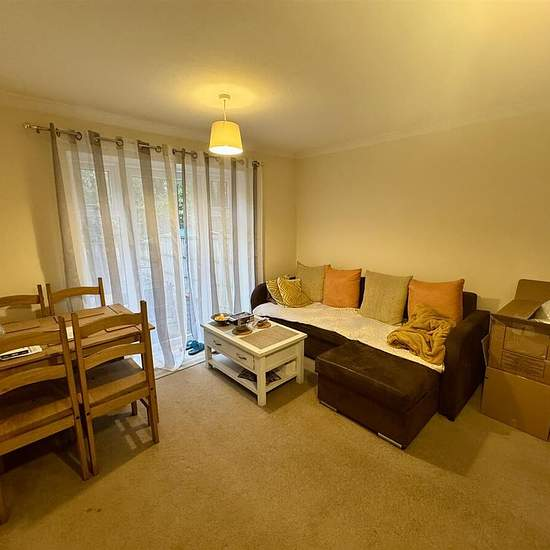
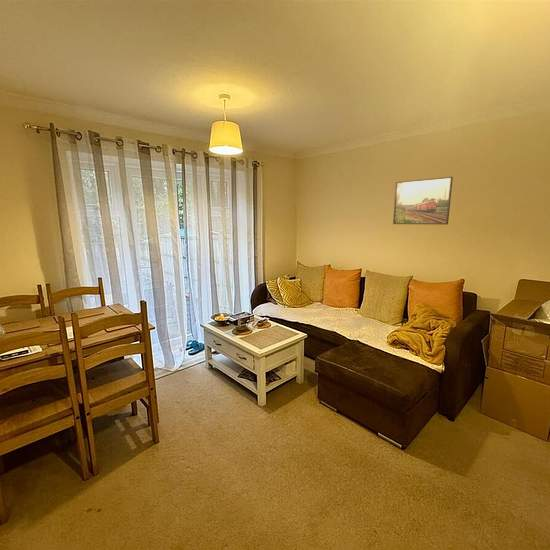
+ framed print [392,176,454,225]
